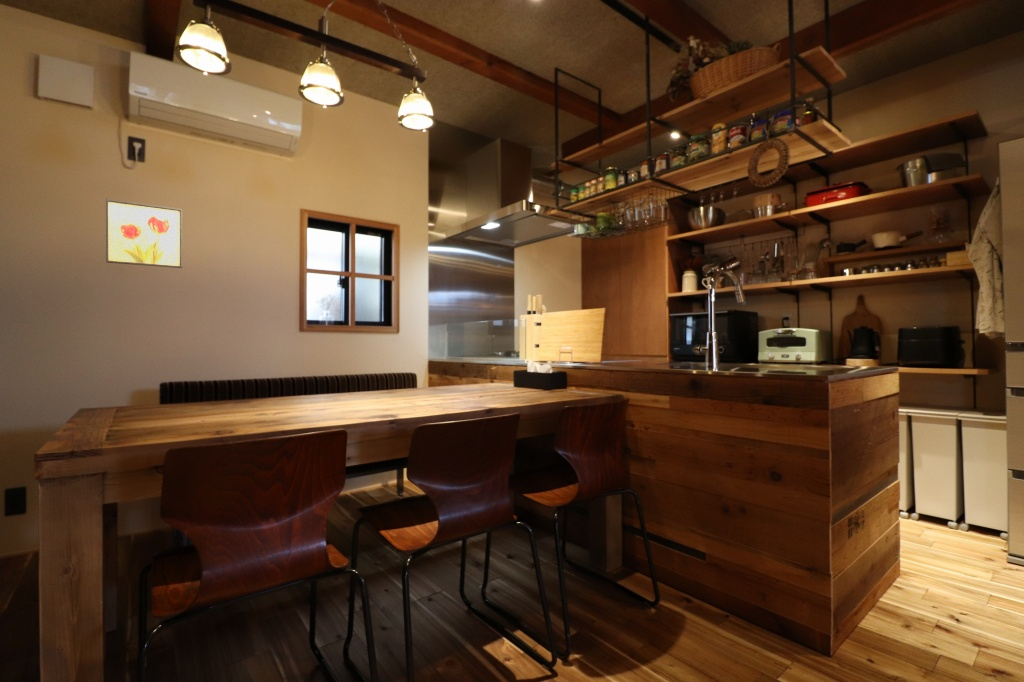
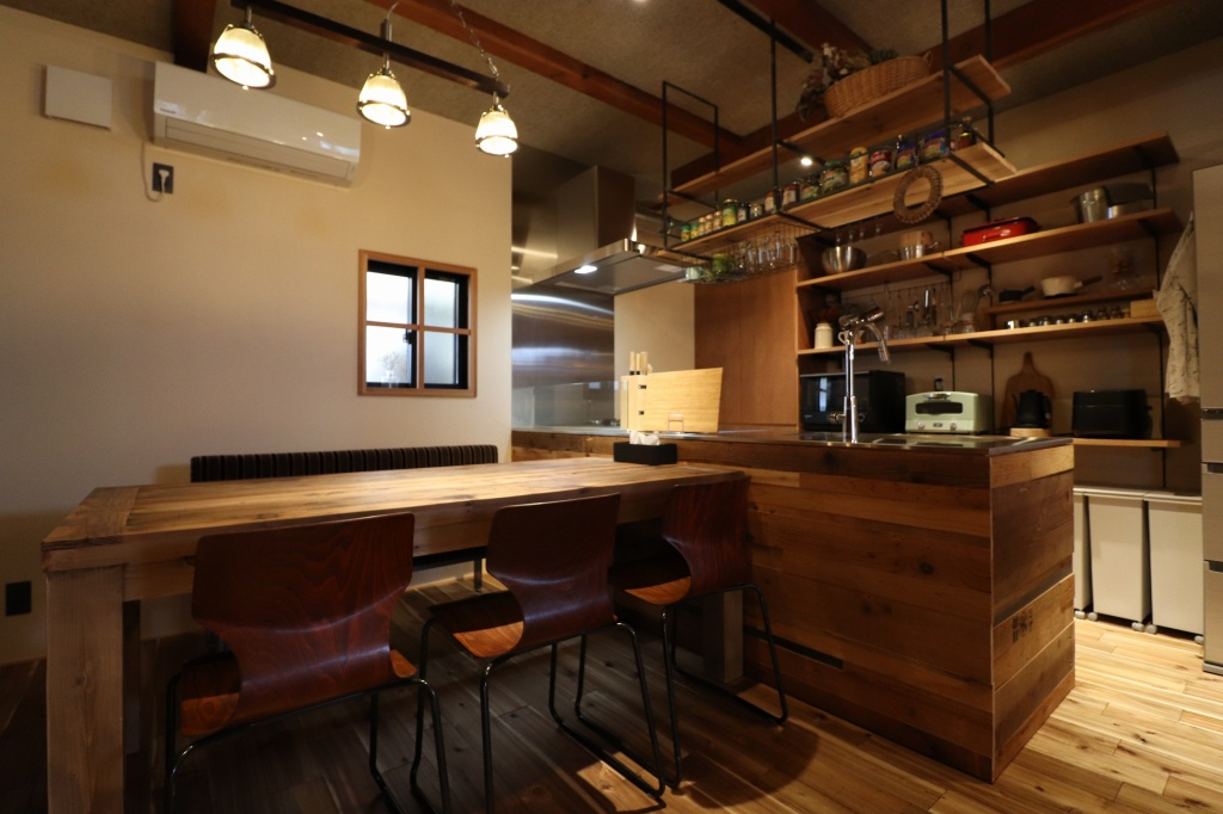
- wall art [105,198,183,269]
